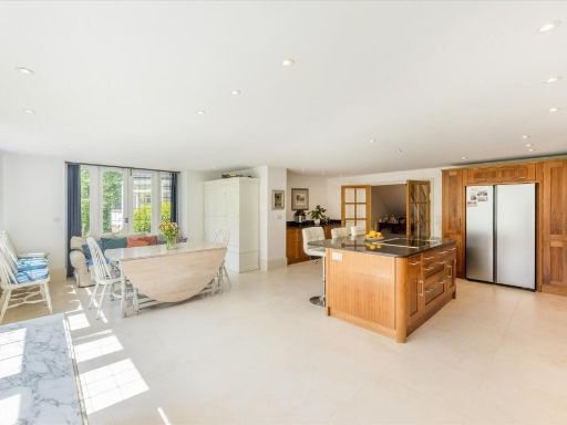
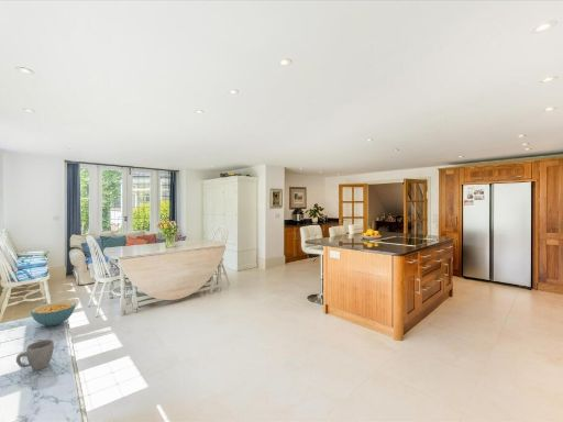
+ cereal bowl [30,300,77,327]
+ mug [15,338,55,371]
